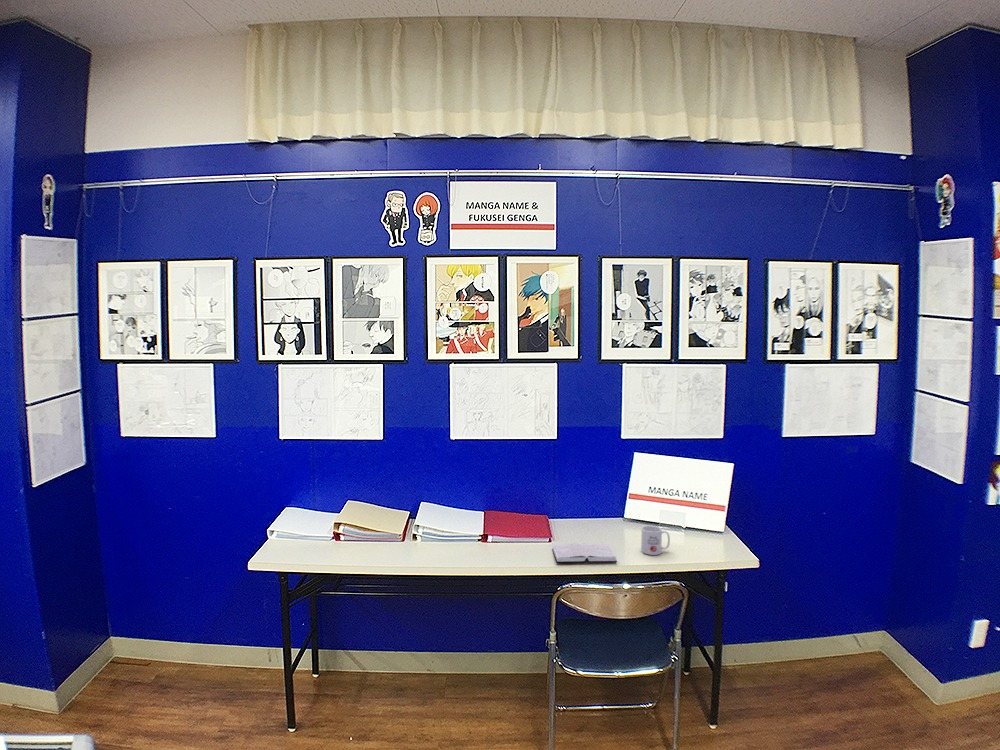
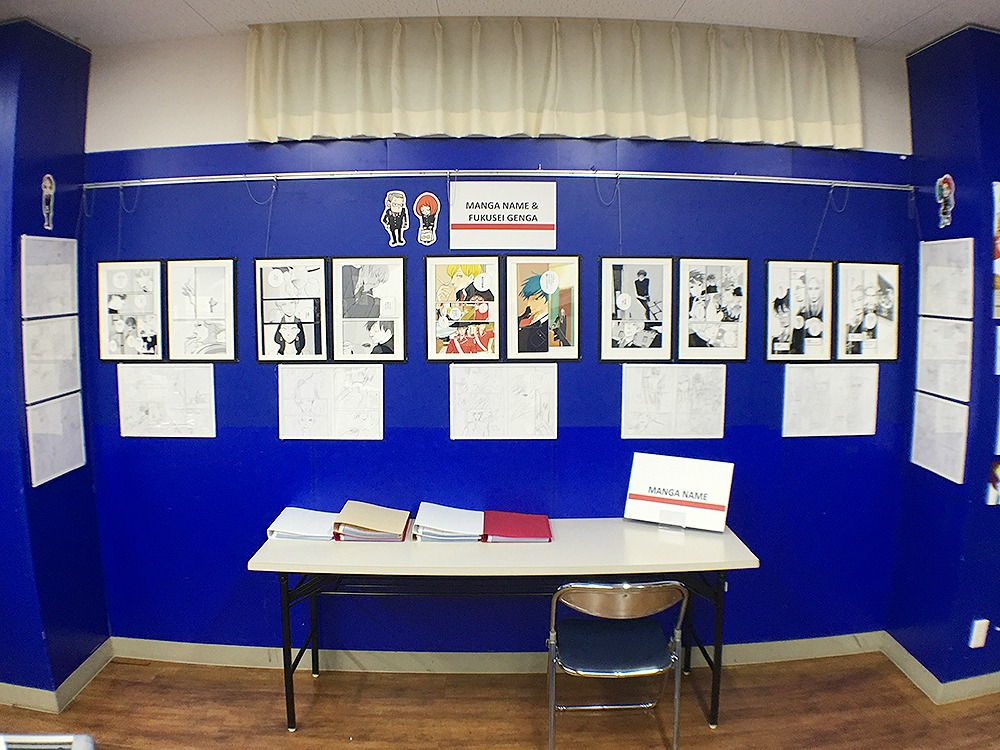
- mug [640,525,671,556]
- hardback book [551,542,618,564]
